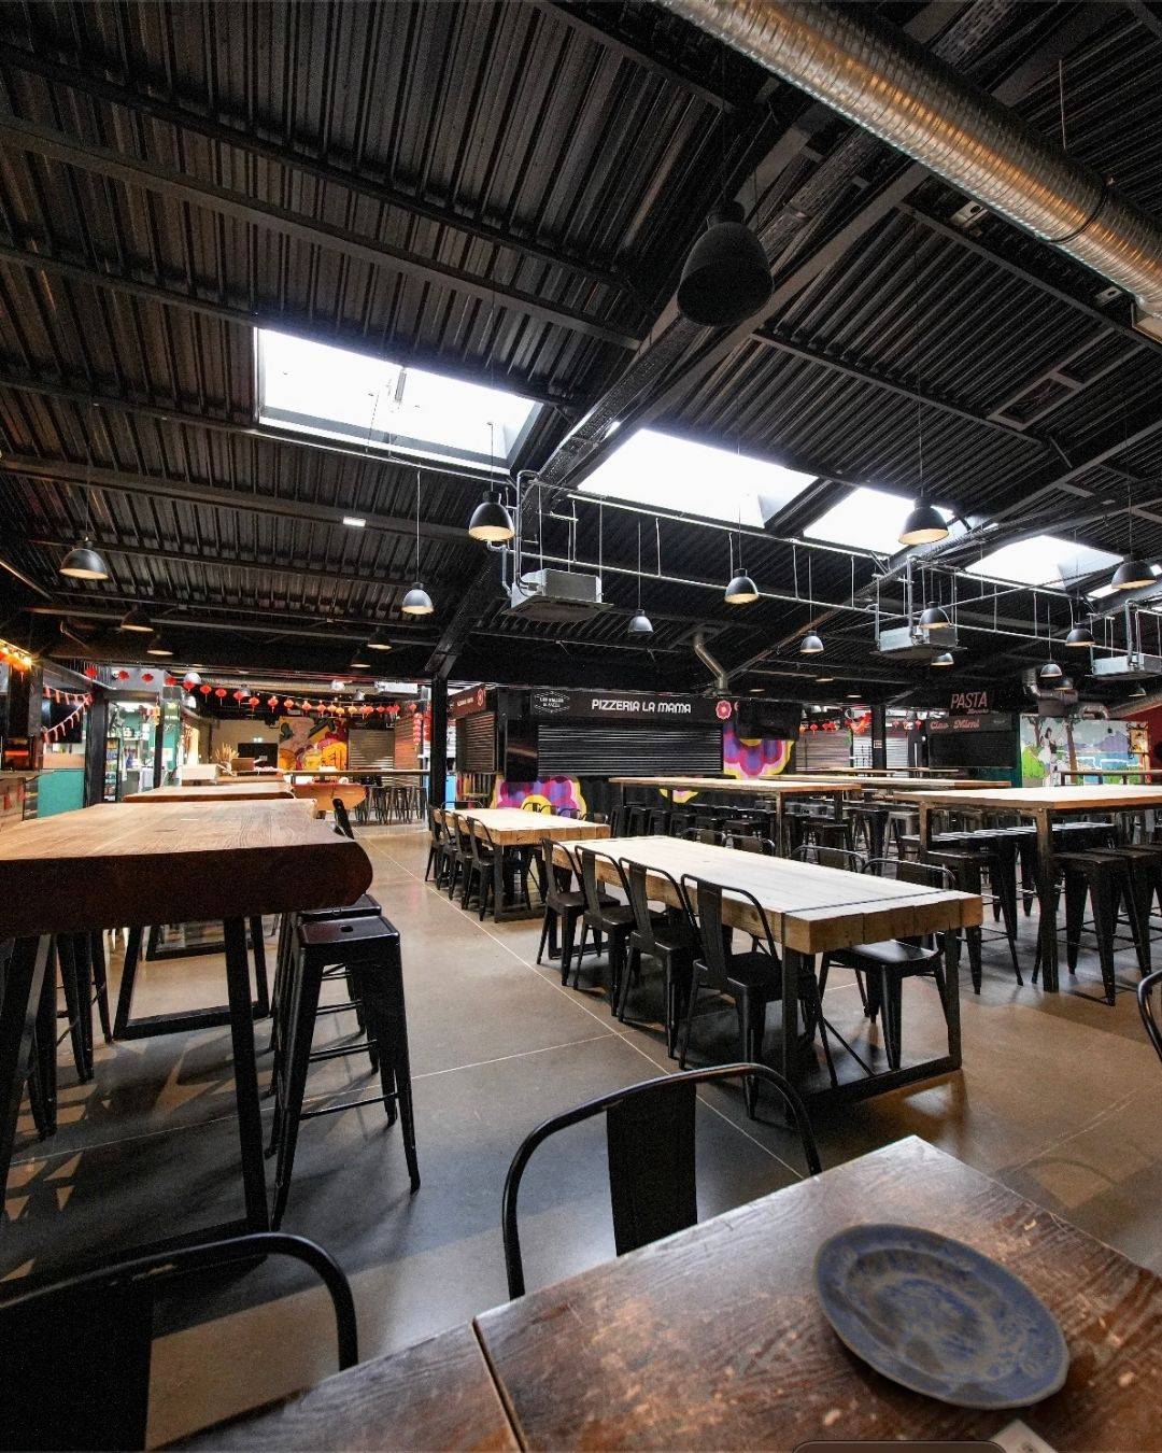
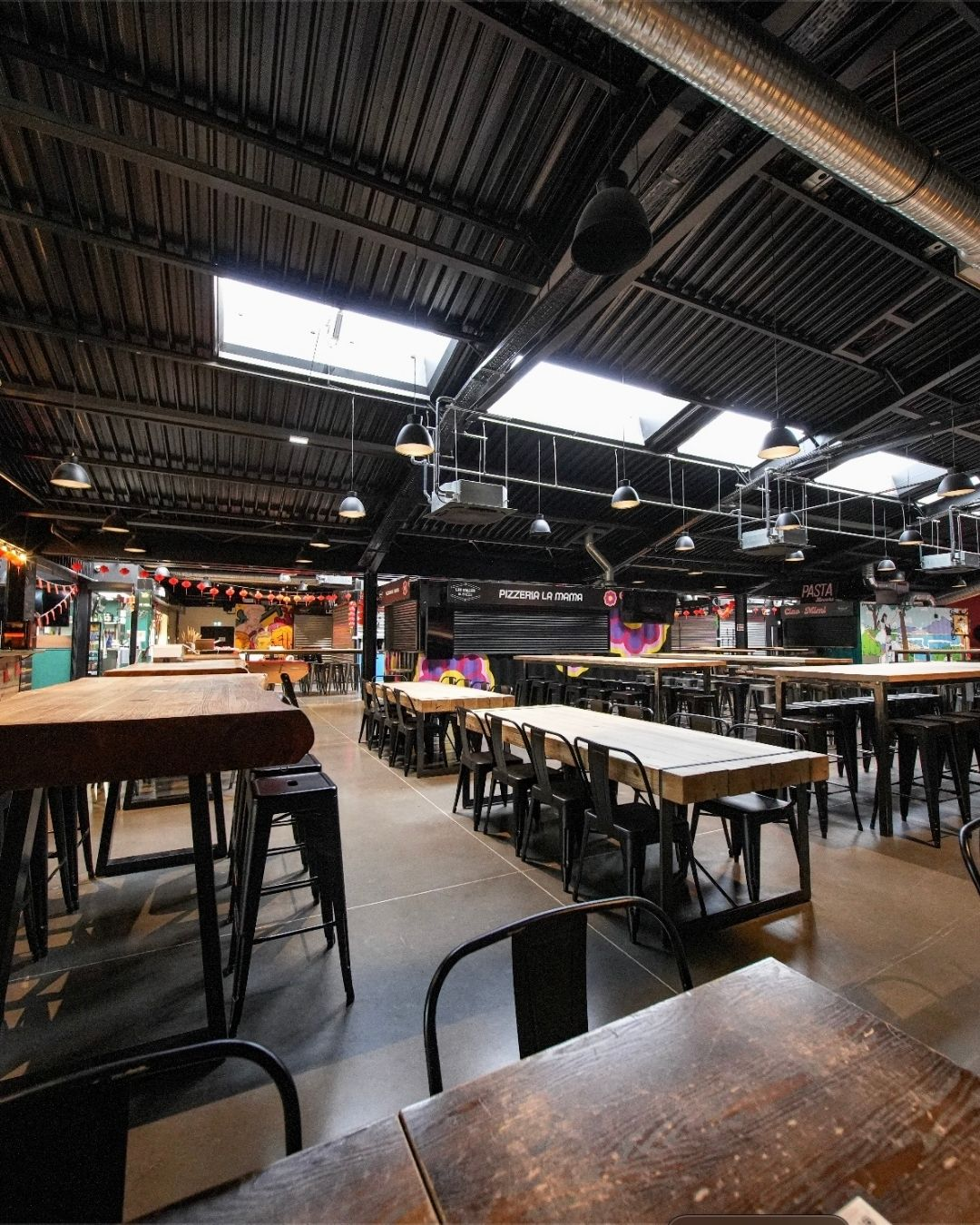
- plate [811,1222,1072,1411]
